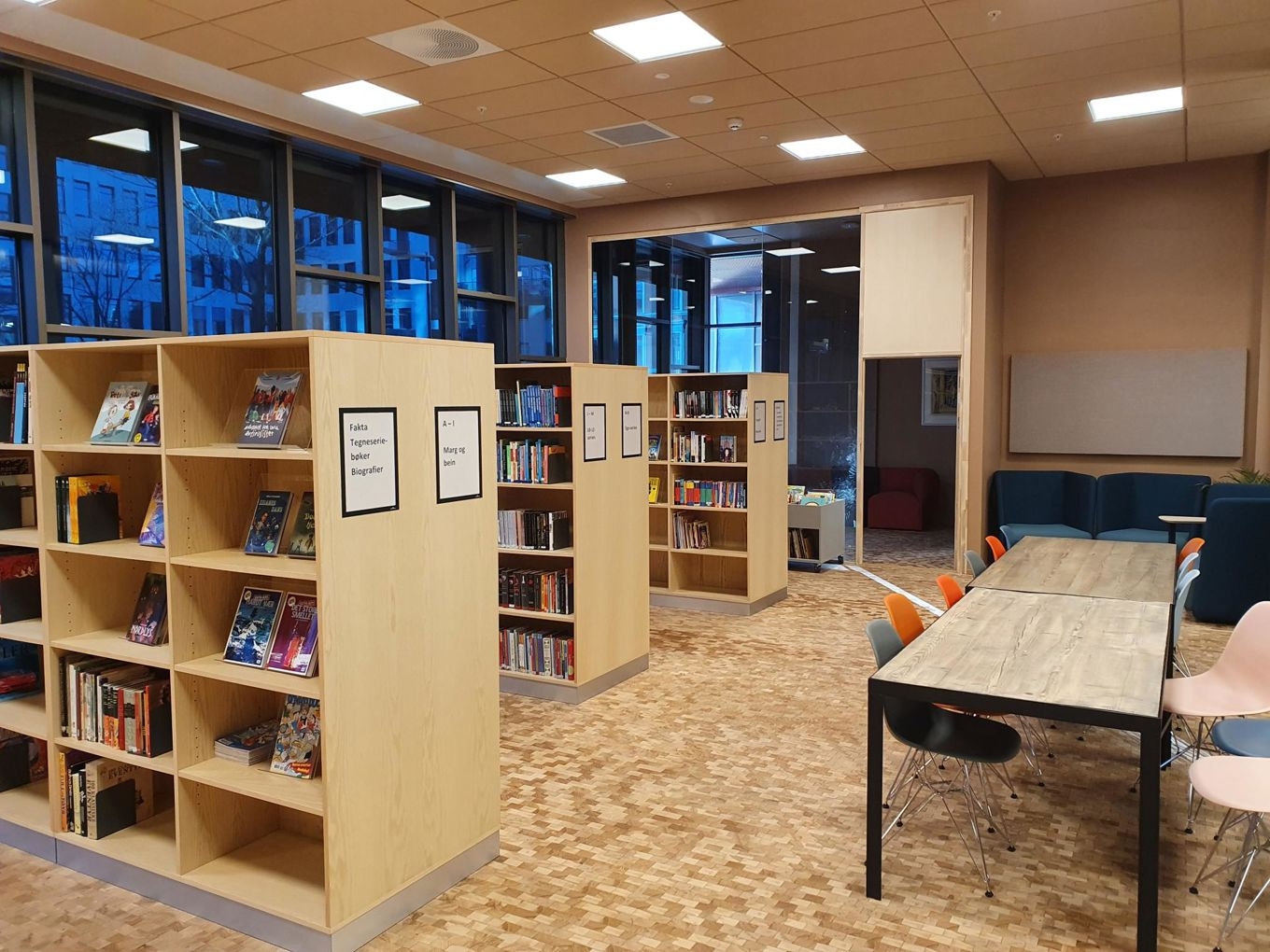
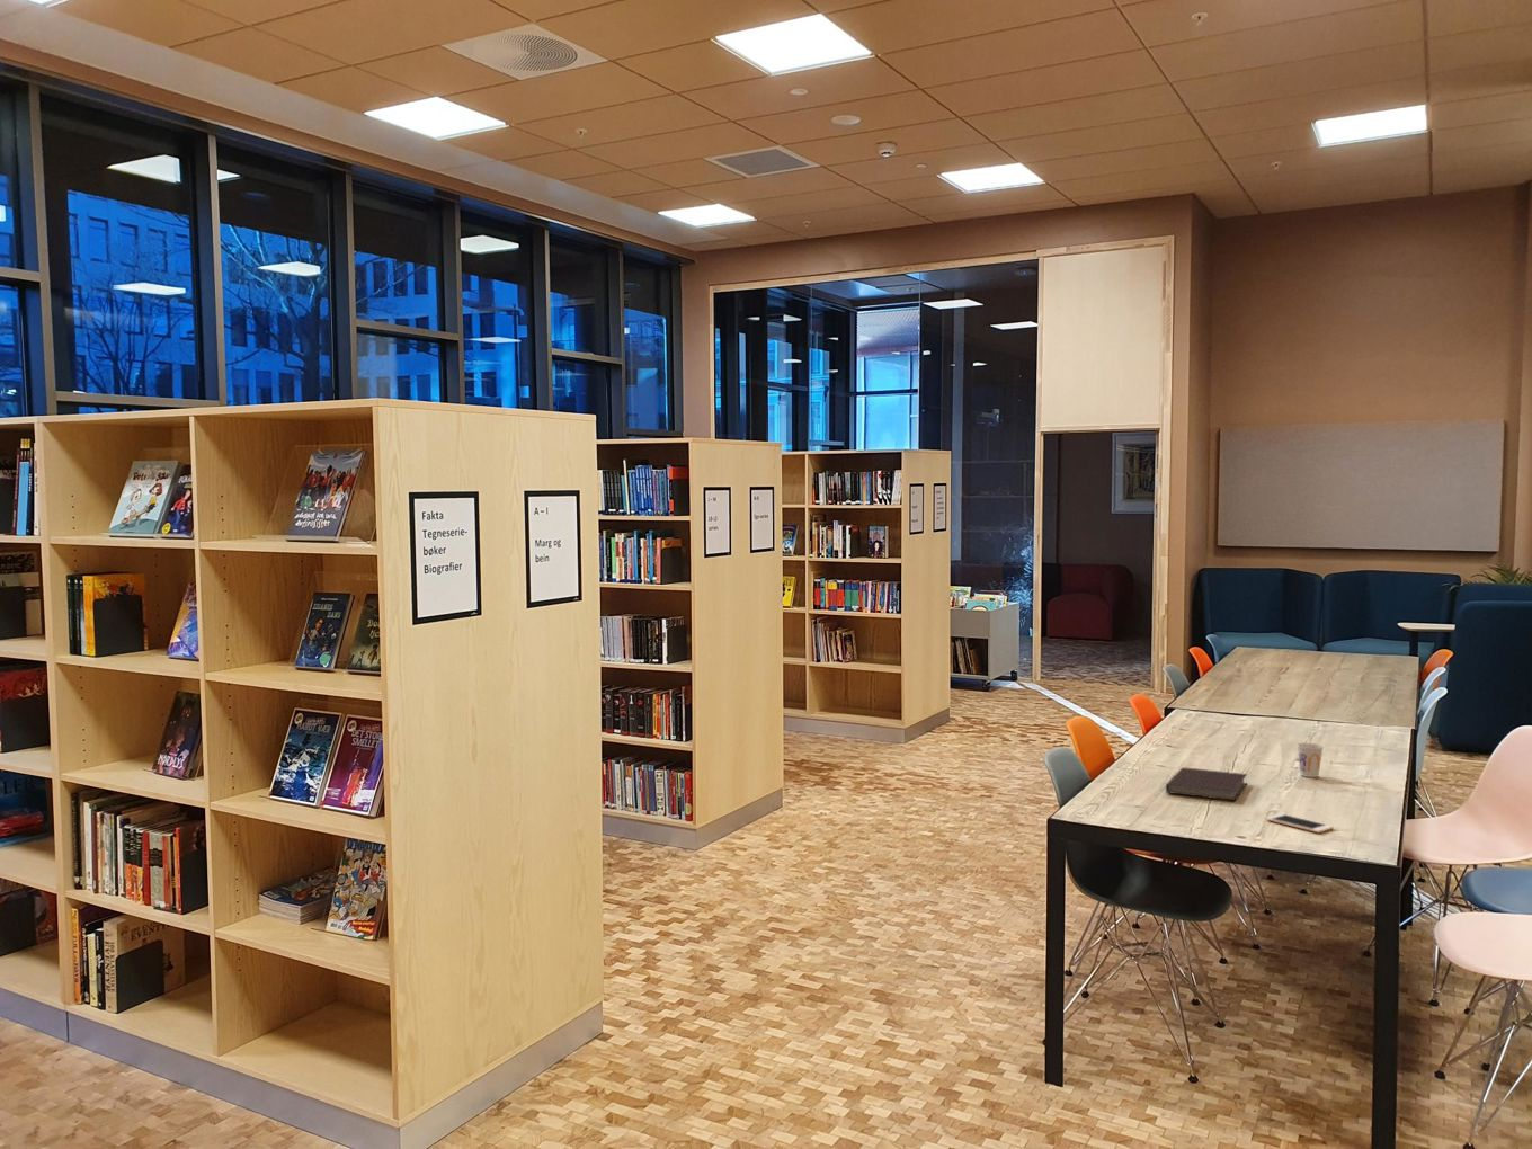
+ cell phone [1265,813,1335,834]
+ notebook [1165,766,1249,803]
+ cup [1296,742,1325,778]
